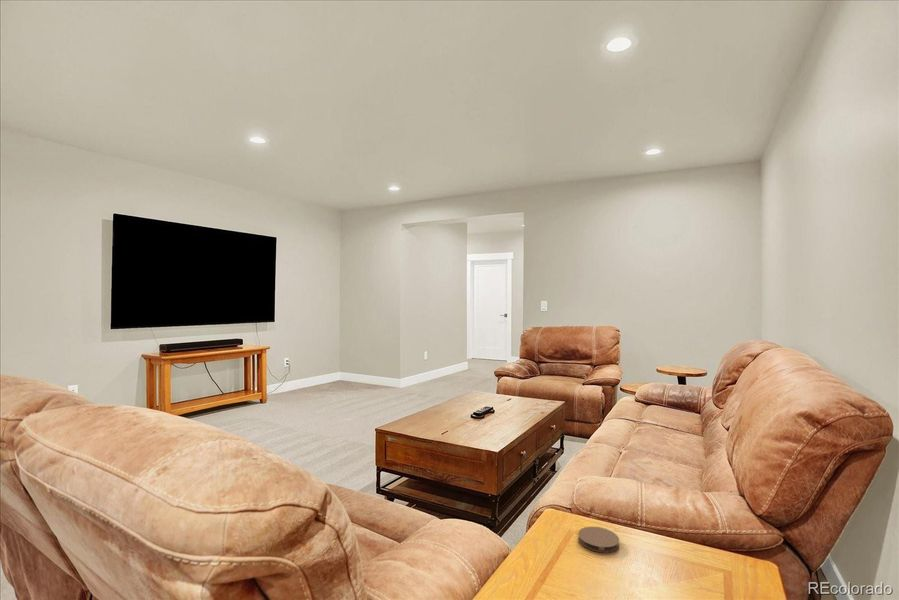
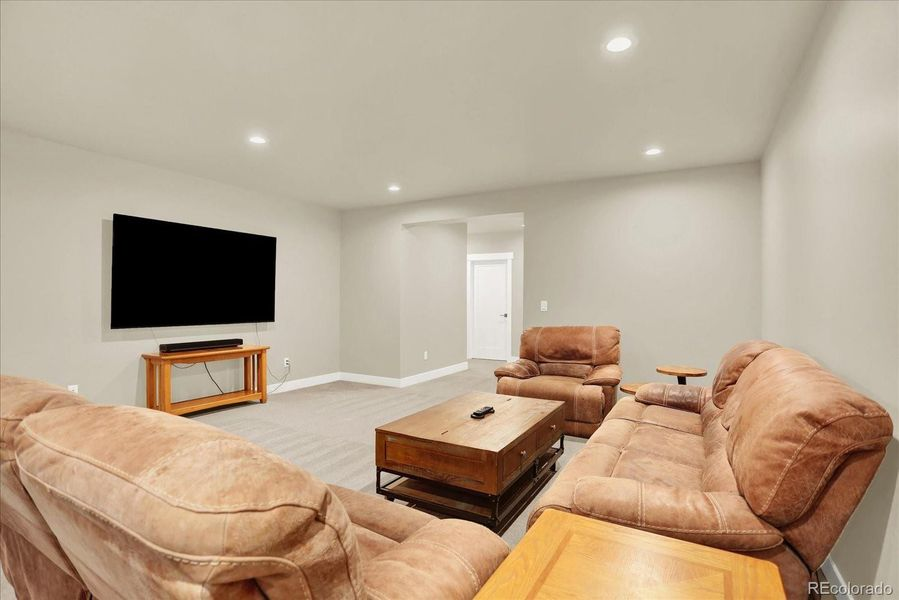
- coaster [577,526,620,554]
